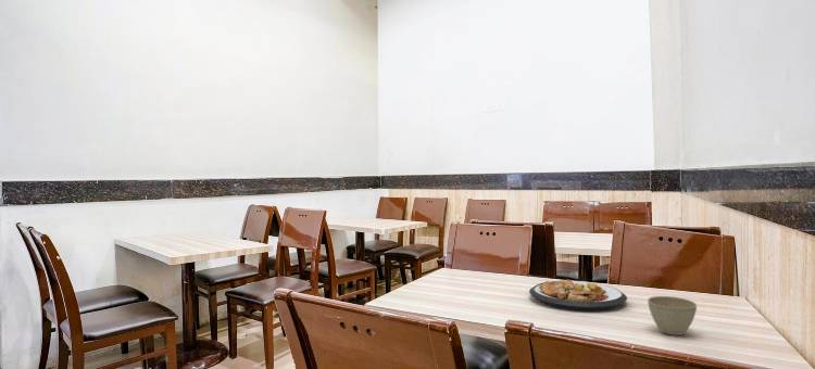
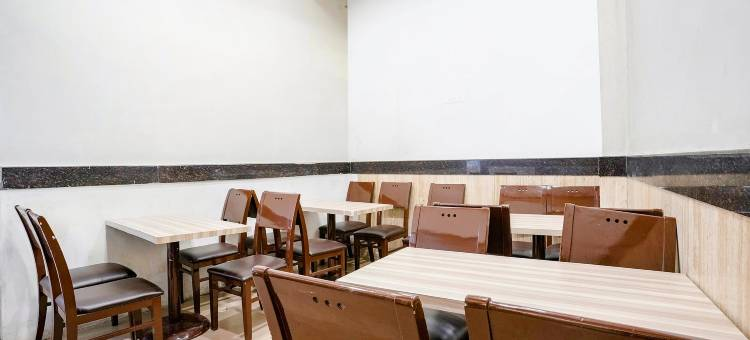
- plate [528,279,628,311]
- flower pot [647,295,698,336]
